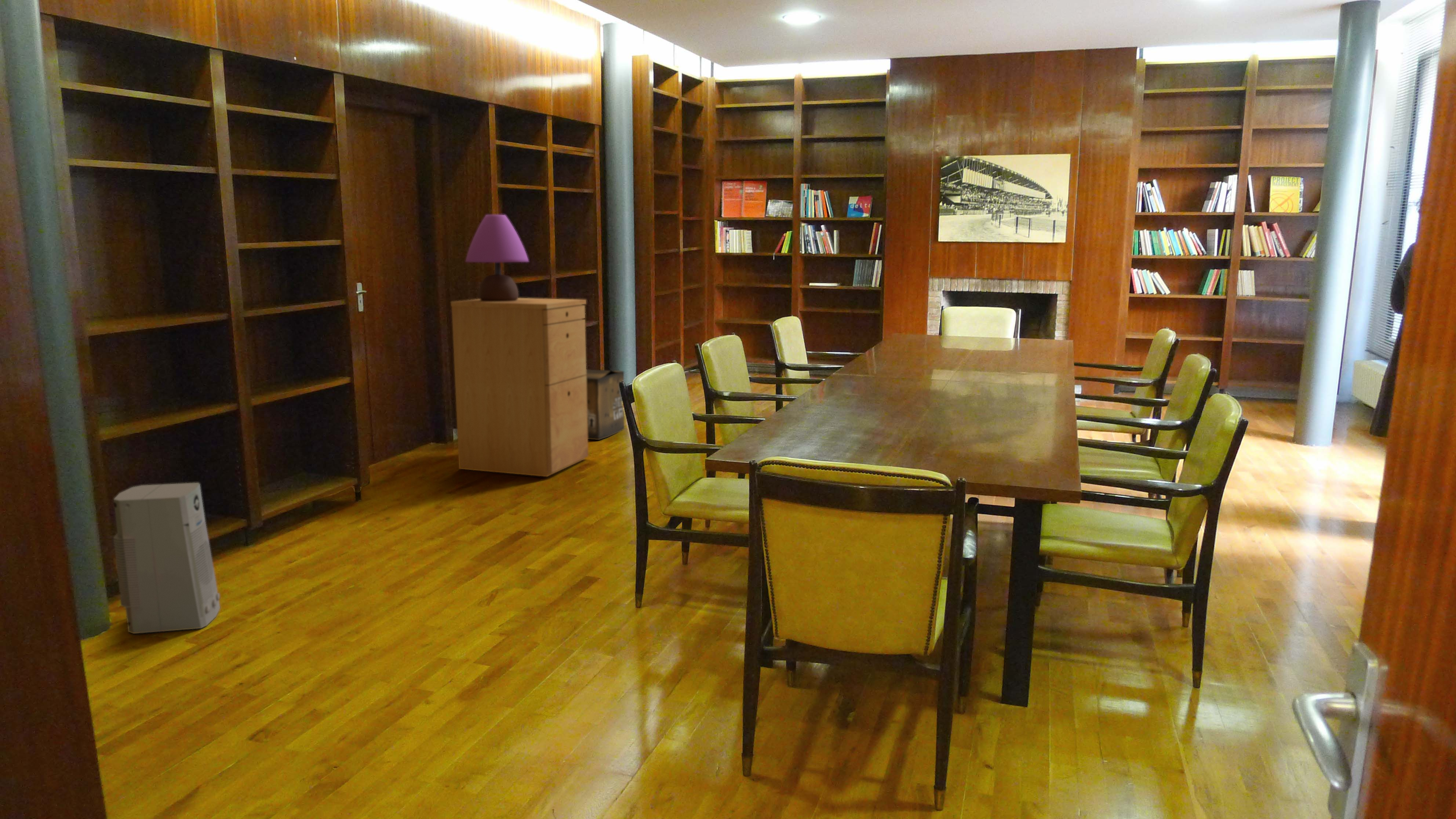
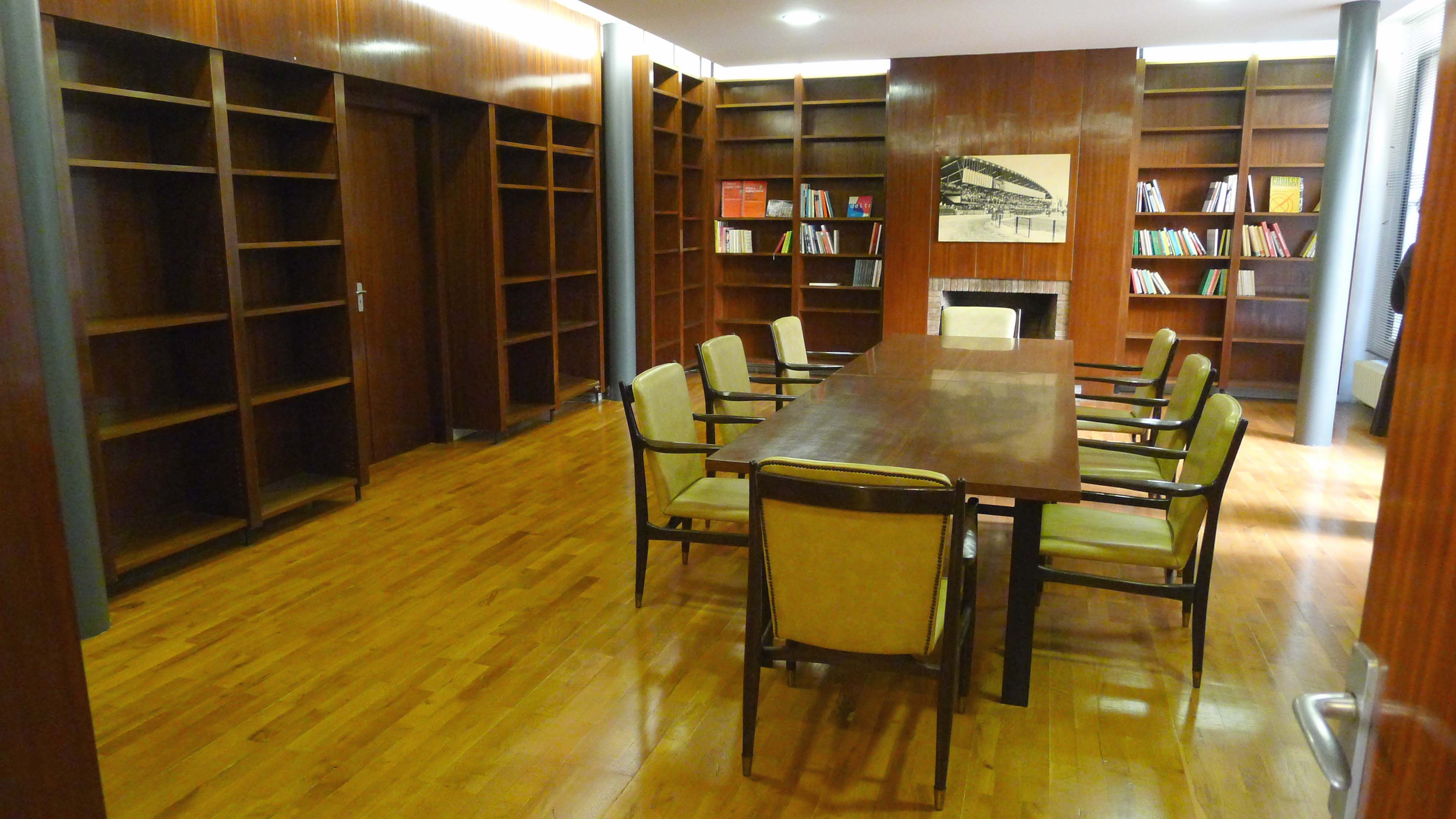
- table lamp [465,214,529,302]
- filing cabinet [451,298,589,477]
- cardboard box [586,369,625,440]
- air purifier [113,482,221,634]
